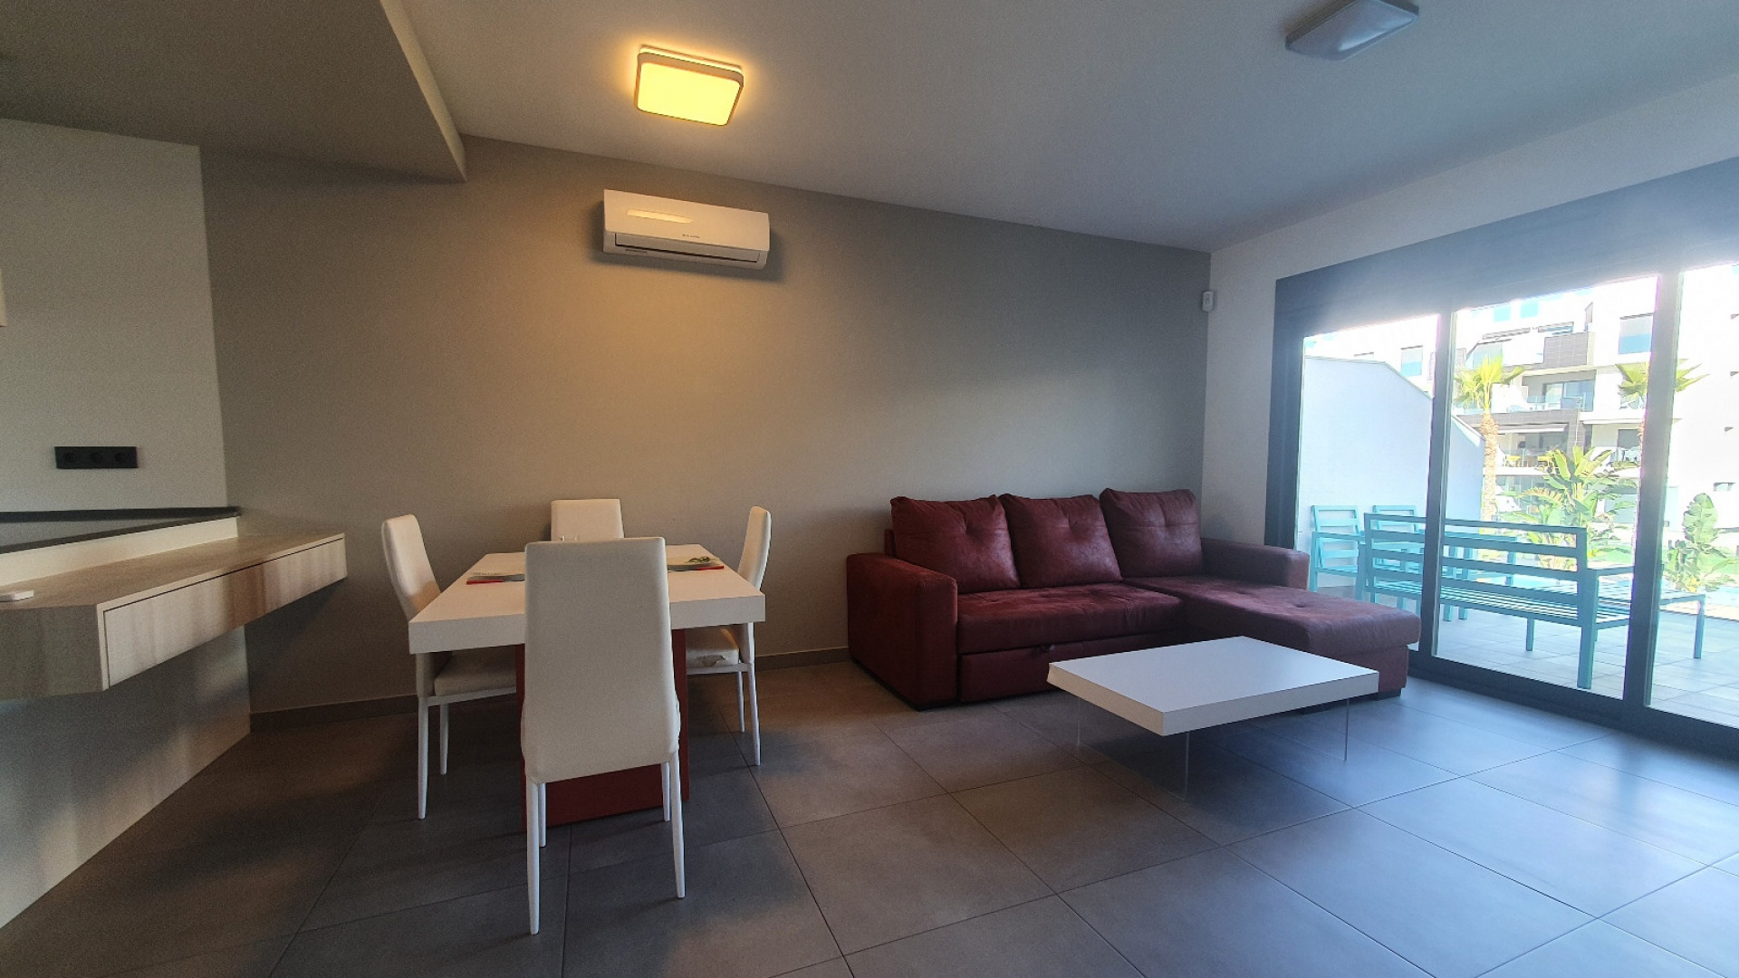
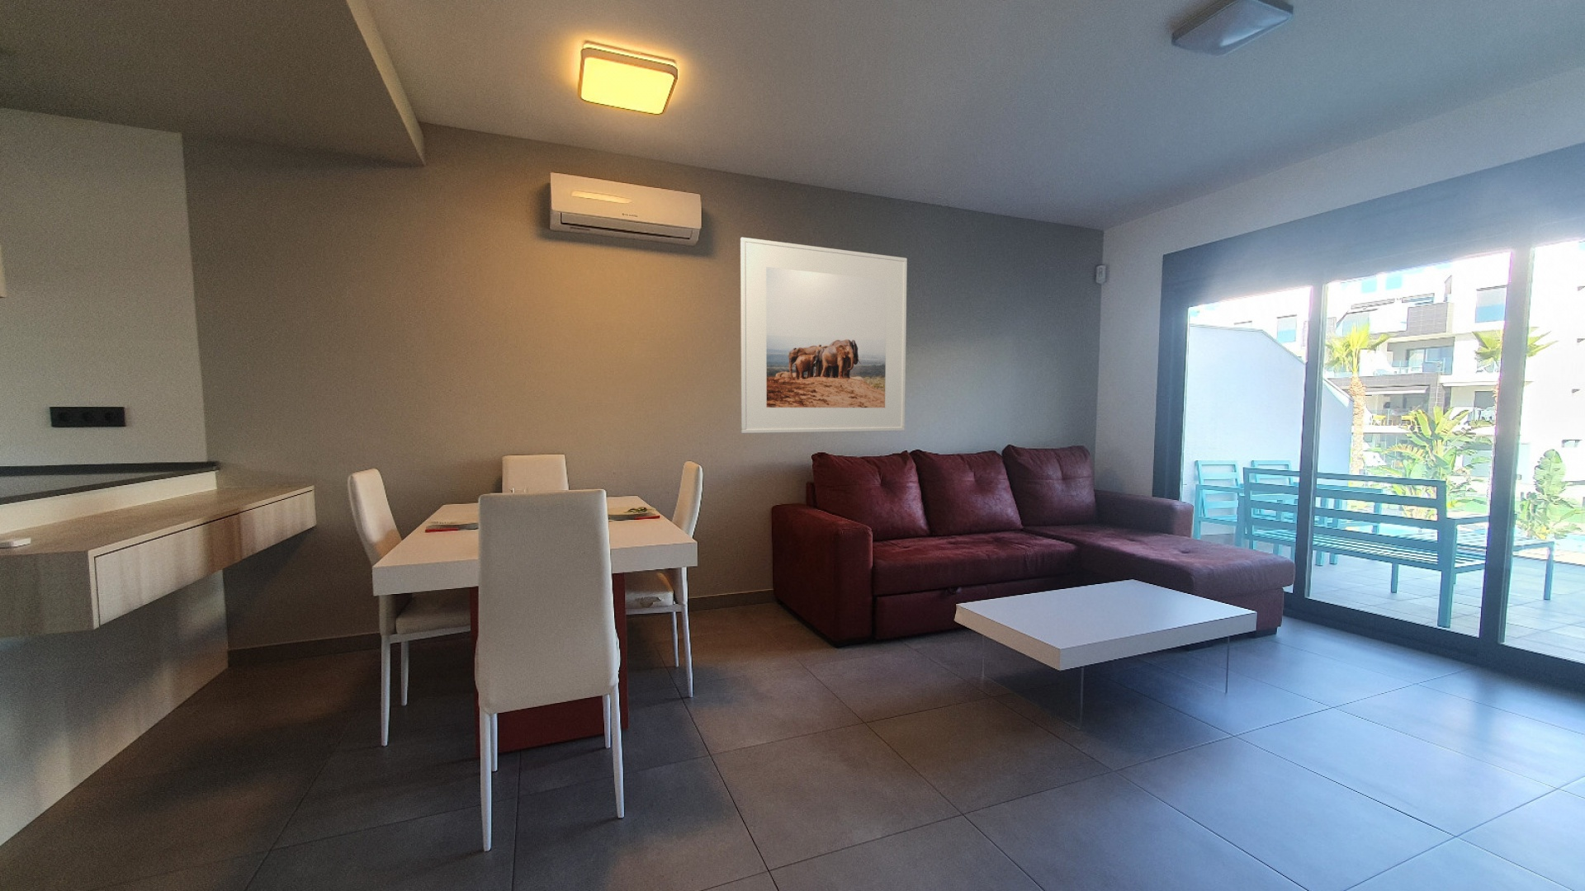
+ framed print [739,237,908,434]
